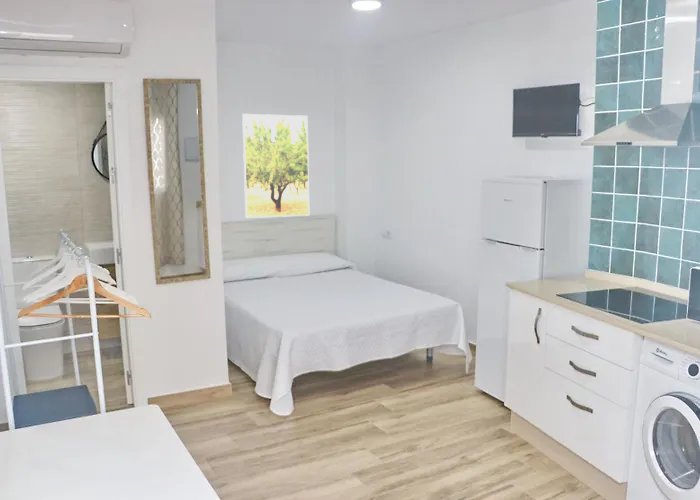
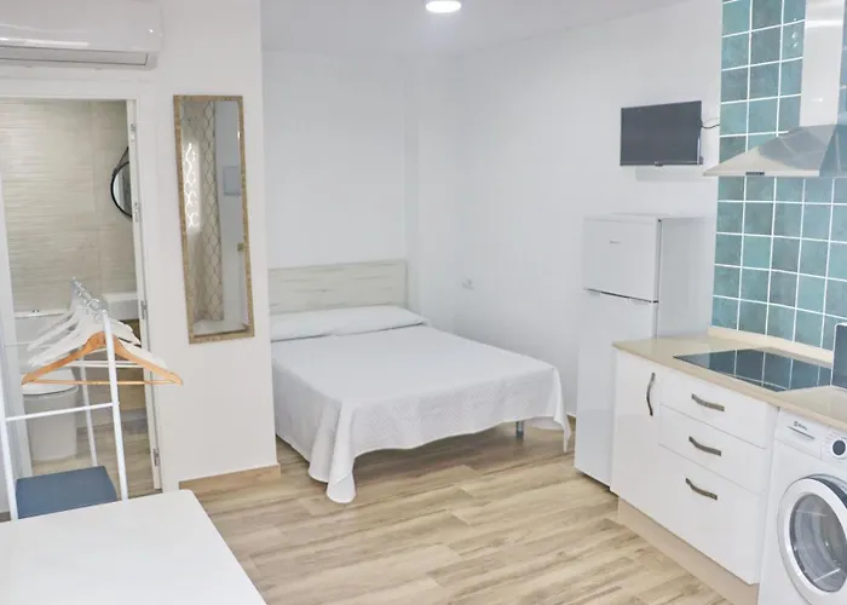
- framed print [241,113,310,219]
